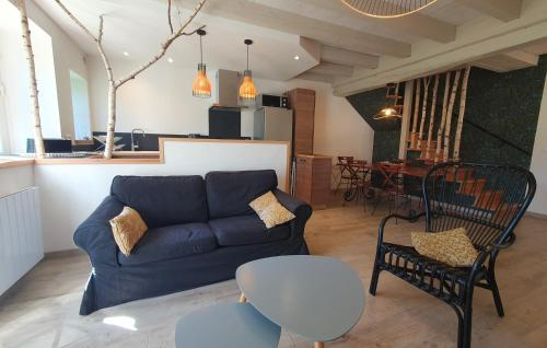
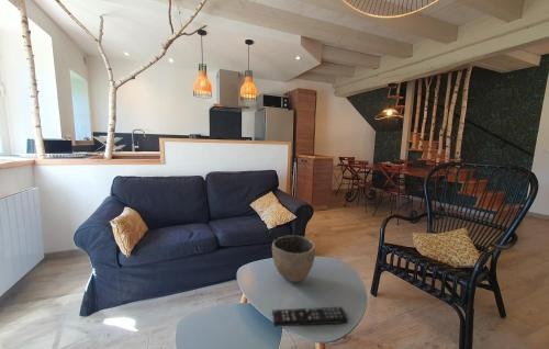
+ bowl [271,234,316,283]
+ remote control [271,306,349,328]
